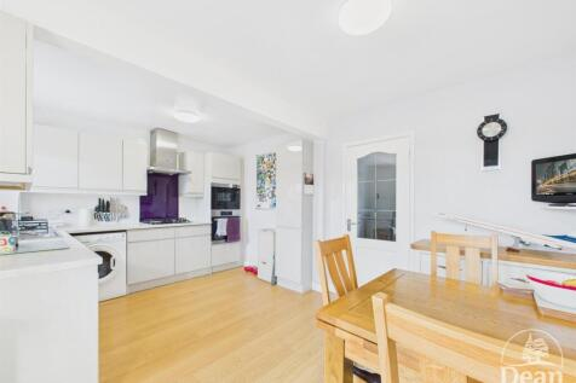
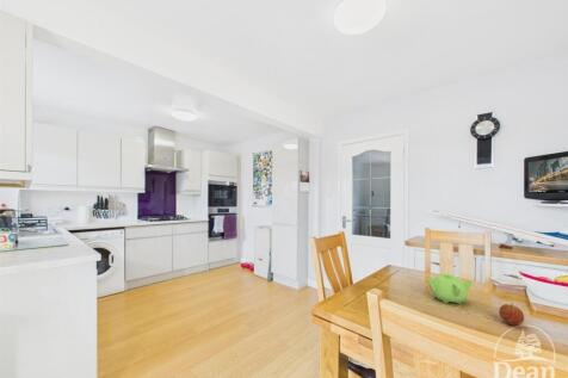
+ teapot [425,272,474,305]
+ fruit [498,302,525,327]
